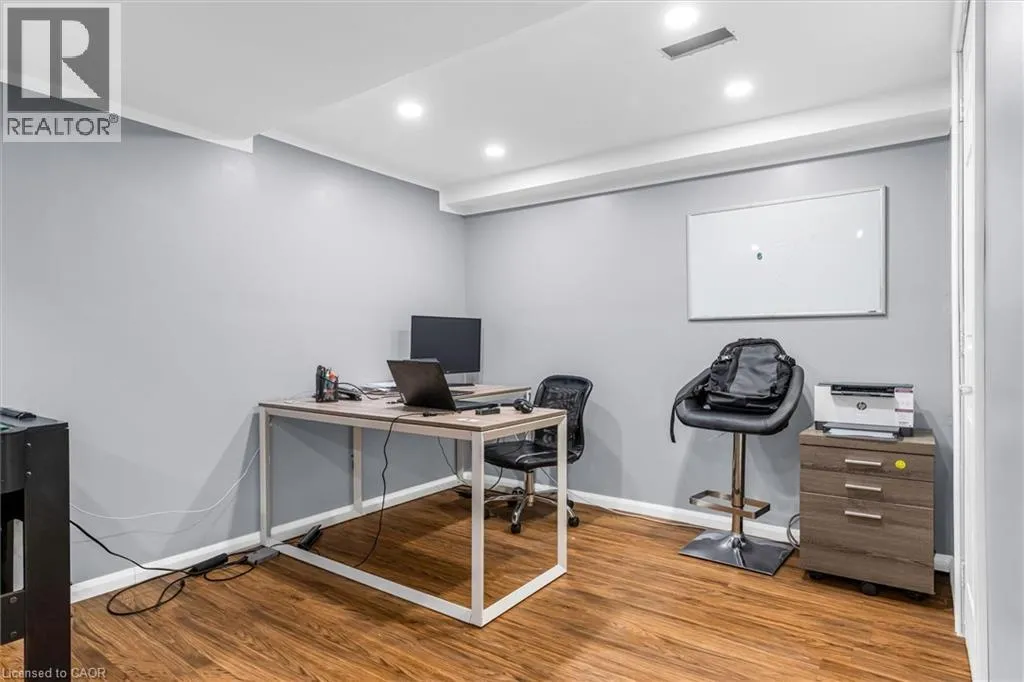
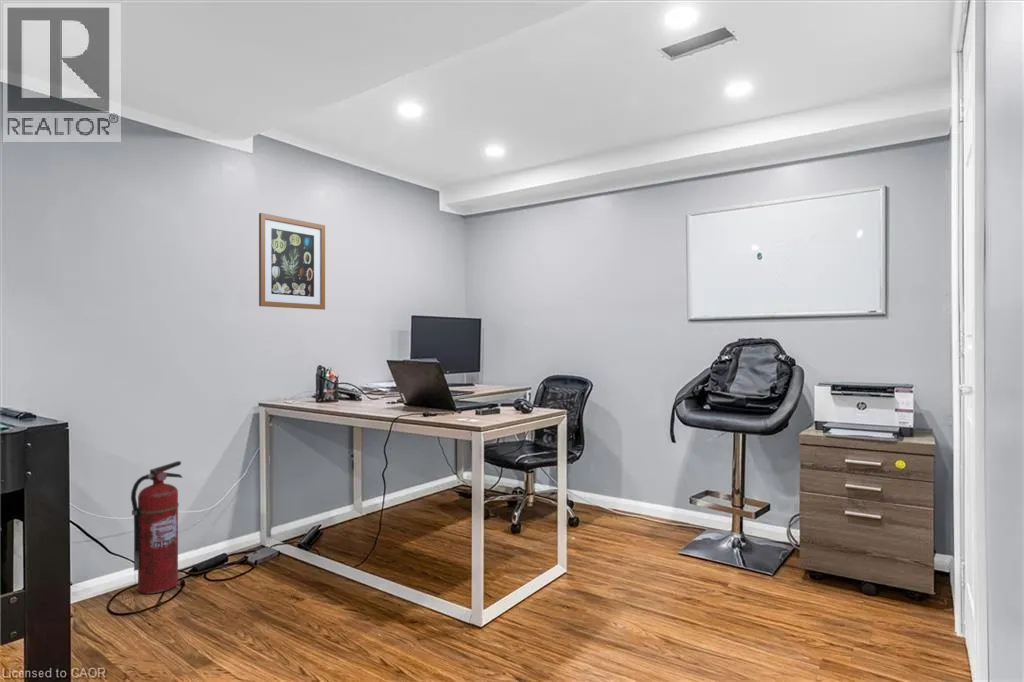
+ fire extinguisher [130,460,184,595]
+ wall art [258,212,326,311]
